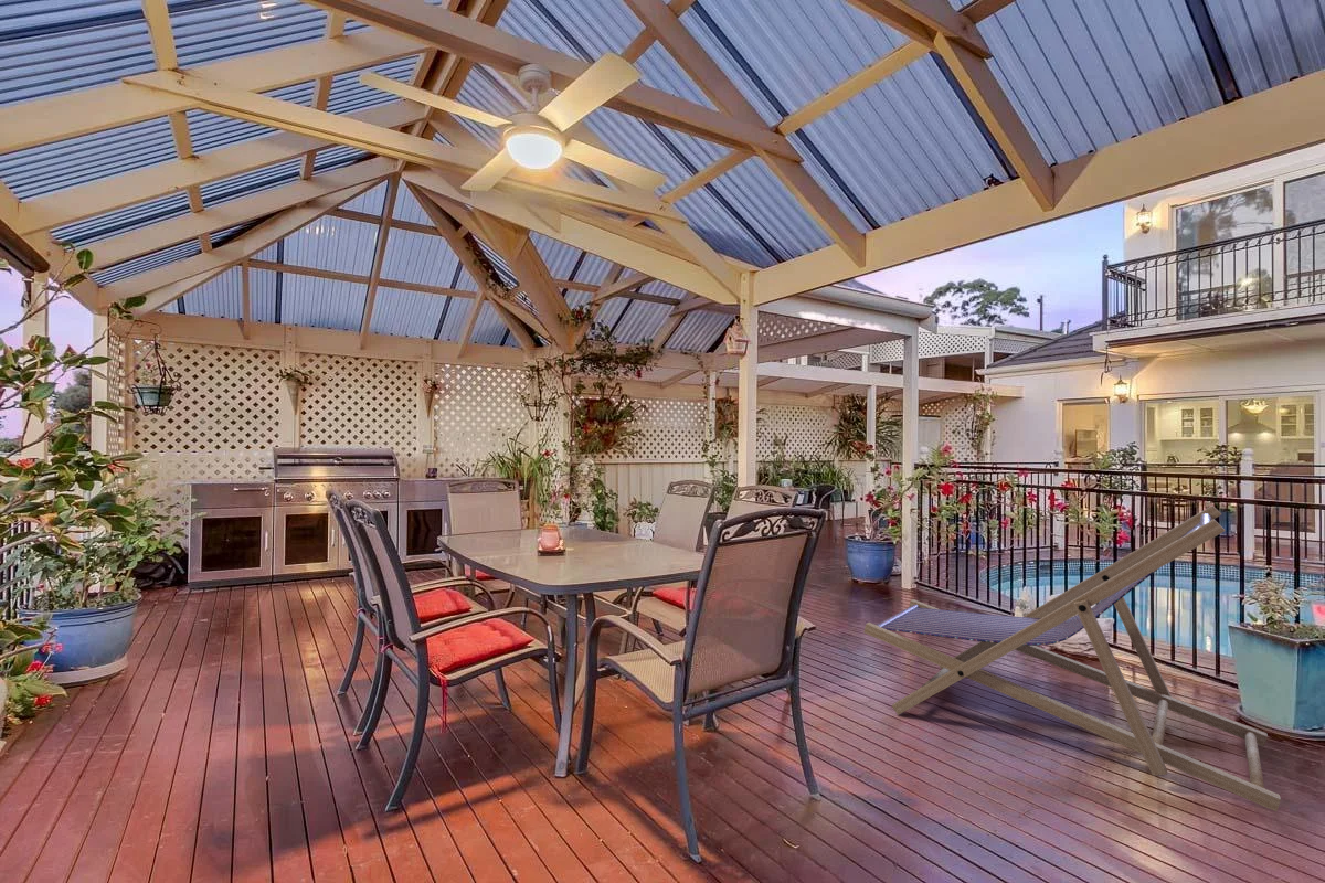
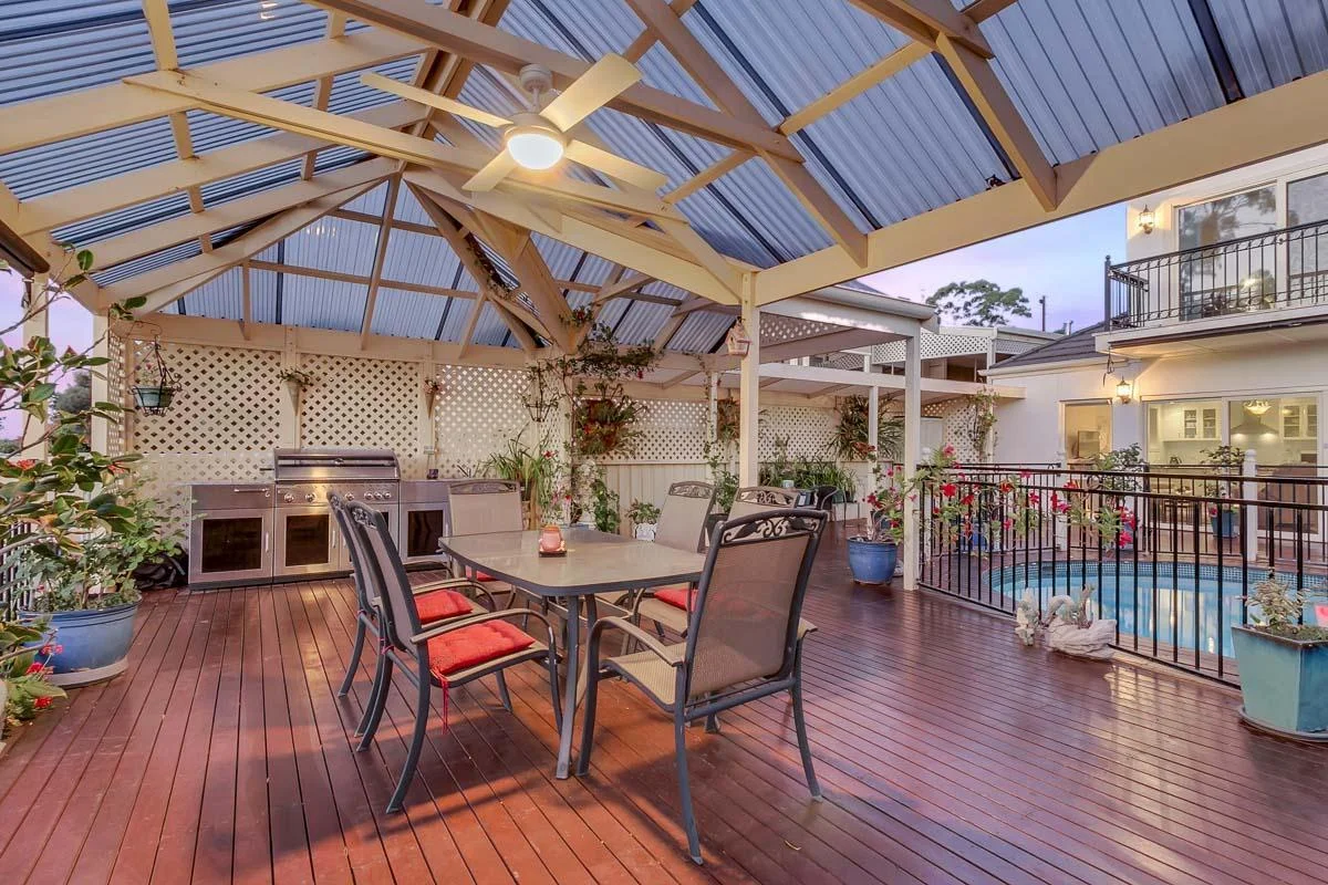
- deck chair [862,504,1282,812]
